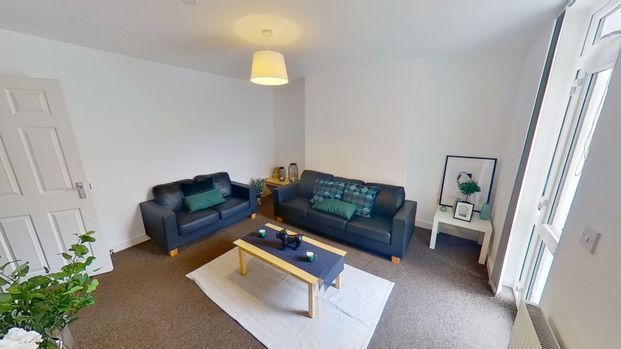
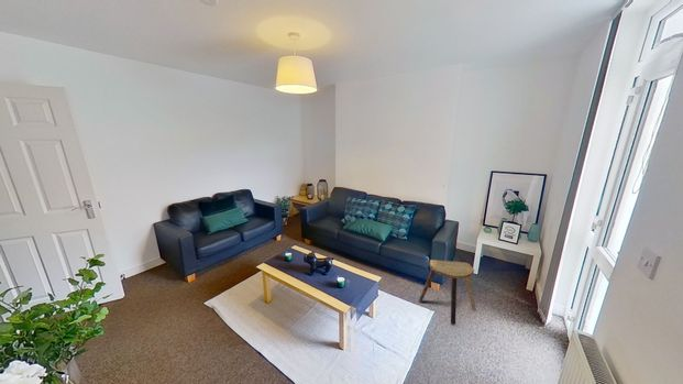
+ stool [418,259,477,326]
